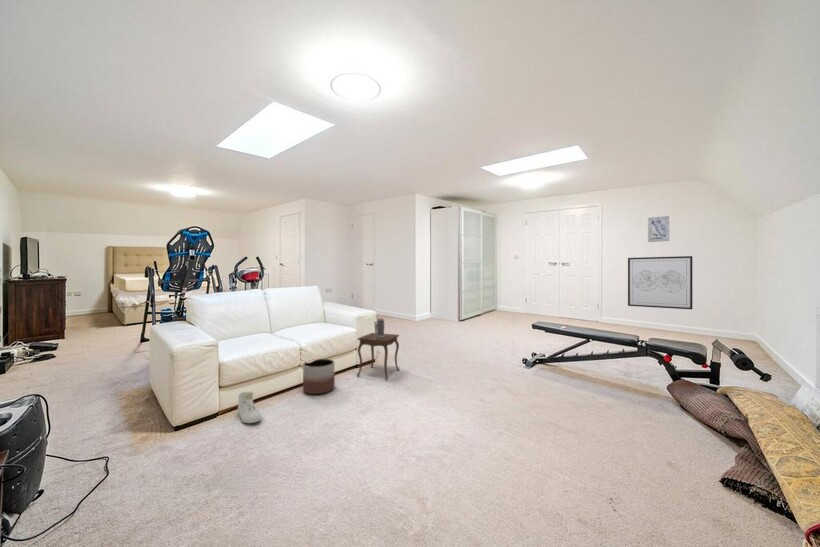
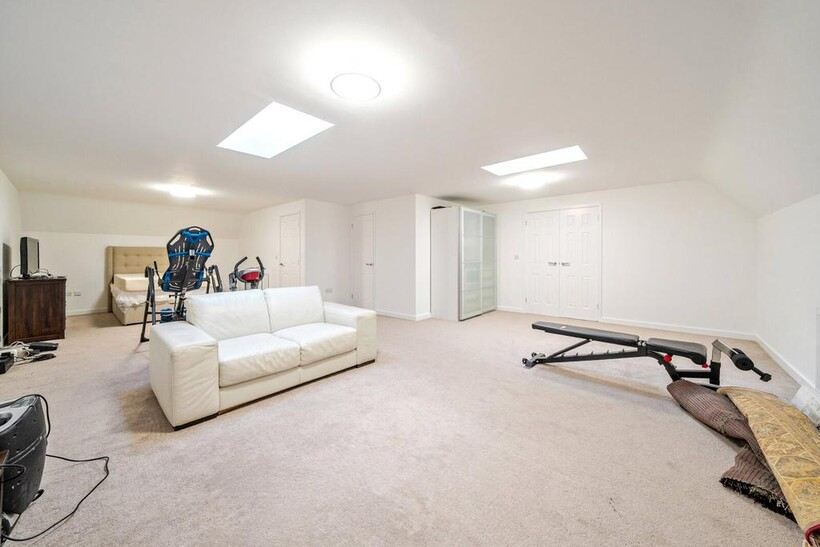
- side table [356,316,400,381]
- sneaker [236,391,262,424]
- planter [302,358,336,395]
- wall art [627,255,693,310]
- wall art [647,215,670,243]
